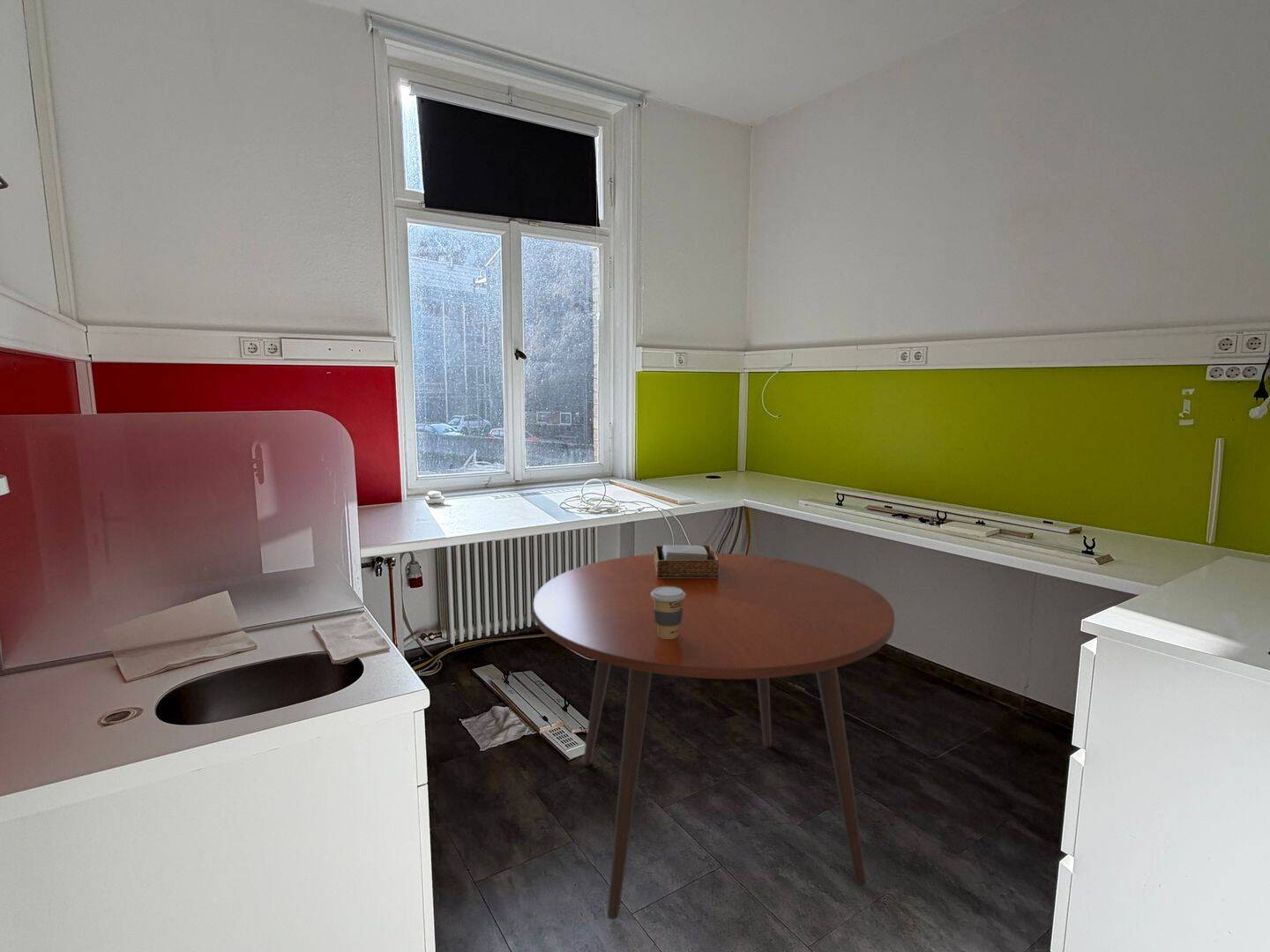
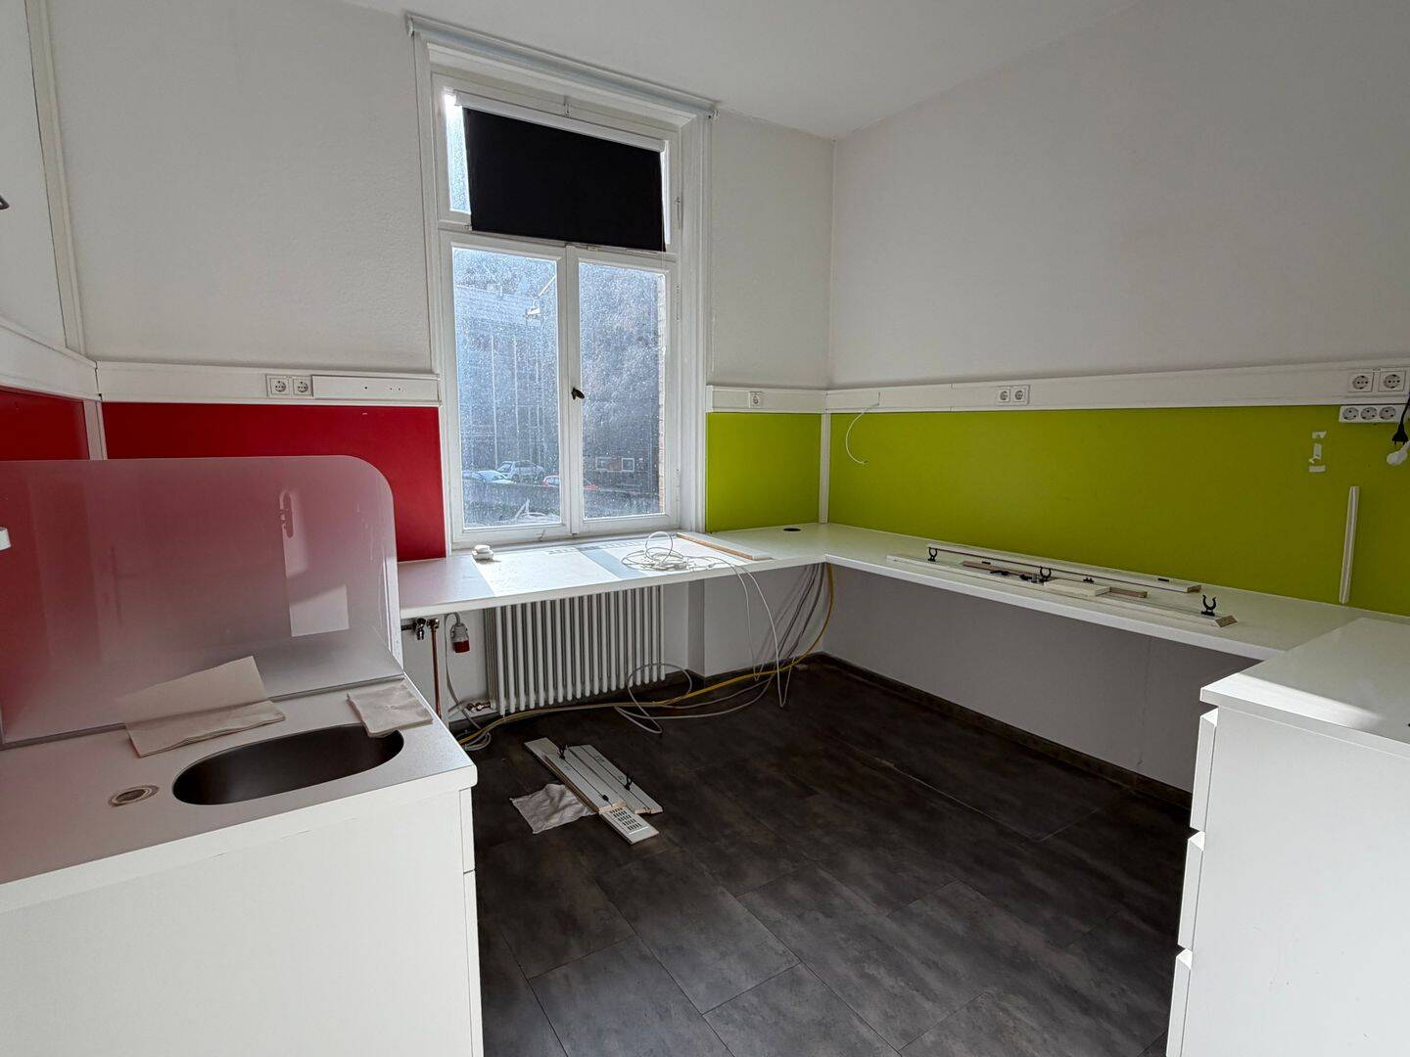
- dining table [533,552,895,920]
- coffee cup [651,587,685,639]
- napkin holder [654,544,719,577]
